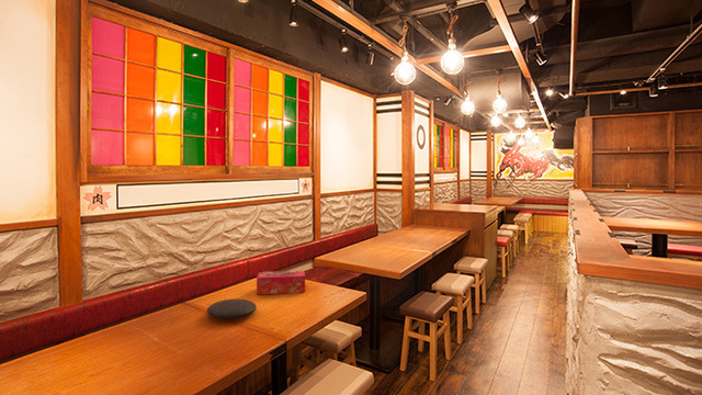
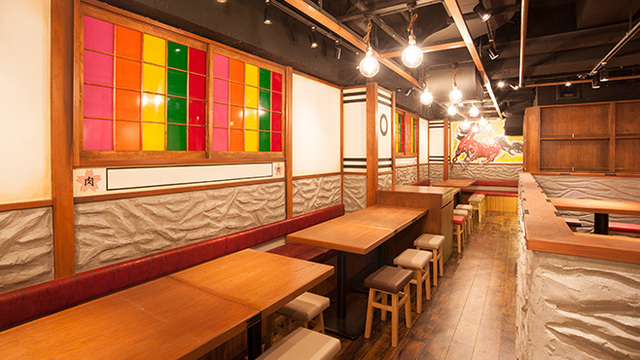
- plate [206,297,258,320]
- tissue box [256,270,306,295]
